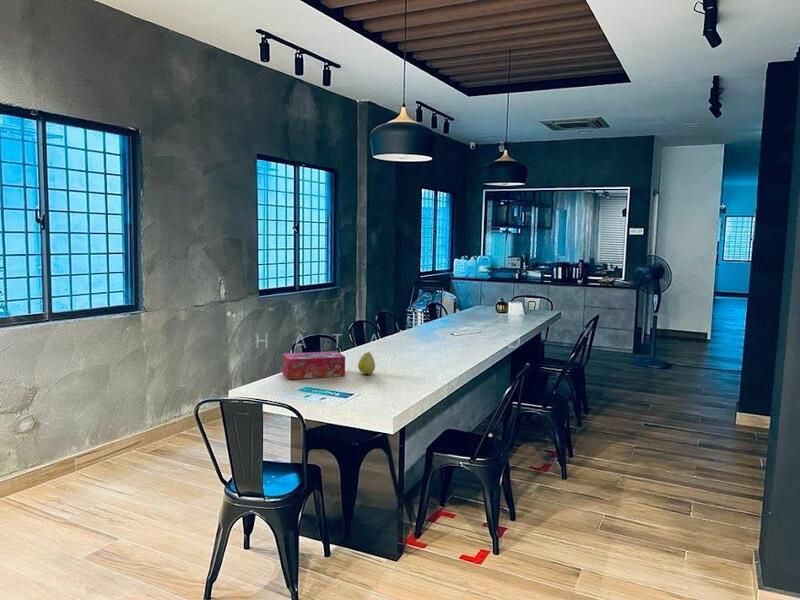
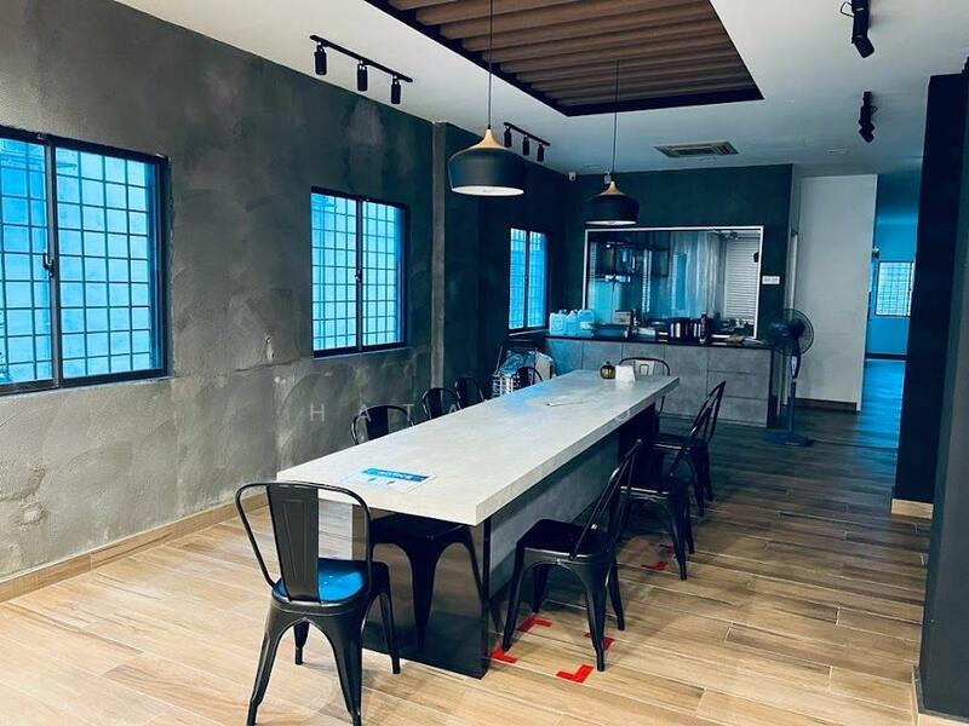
- fruit [357,350,376,375]
- tissue box [282,350,346,380]
